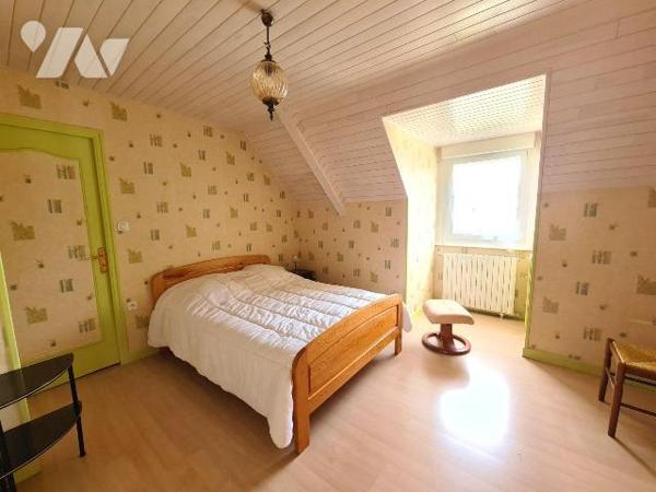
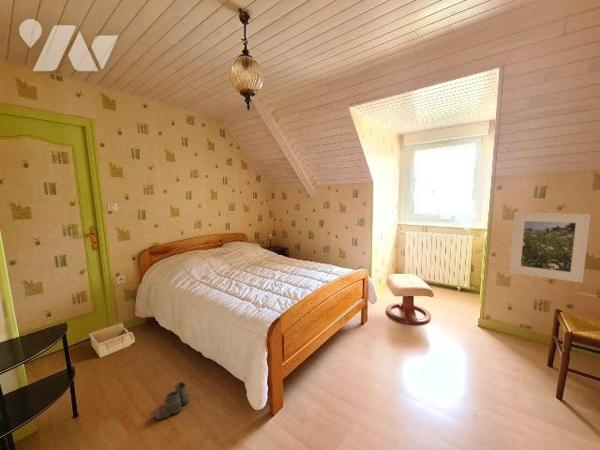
+ boots [154,380,190,423]
+ storage bin [88,322,136,359]
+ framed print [509,211,591,283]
